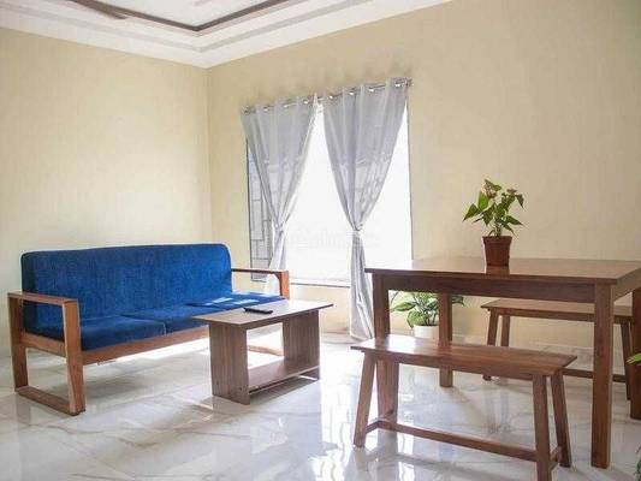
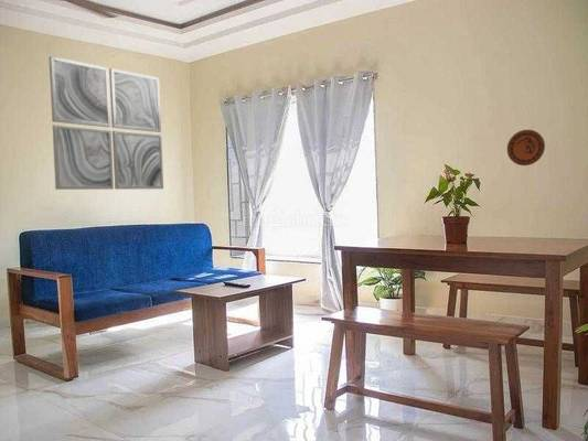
+ wall art [49,55,164,191]
+ decorative plate [506,129,546,166]
